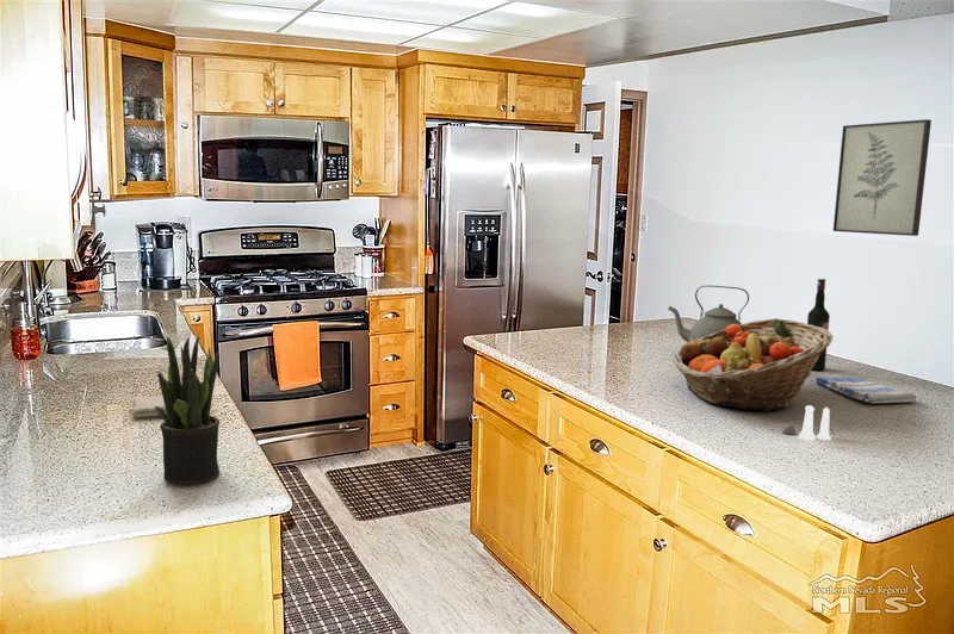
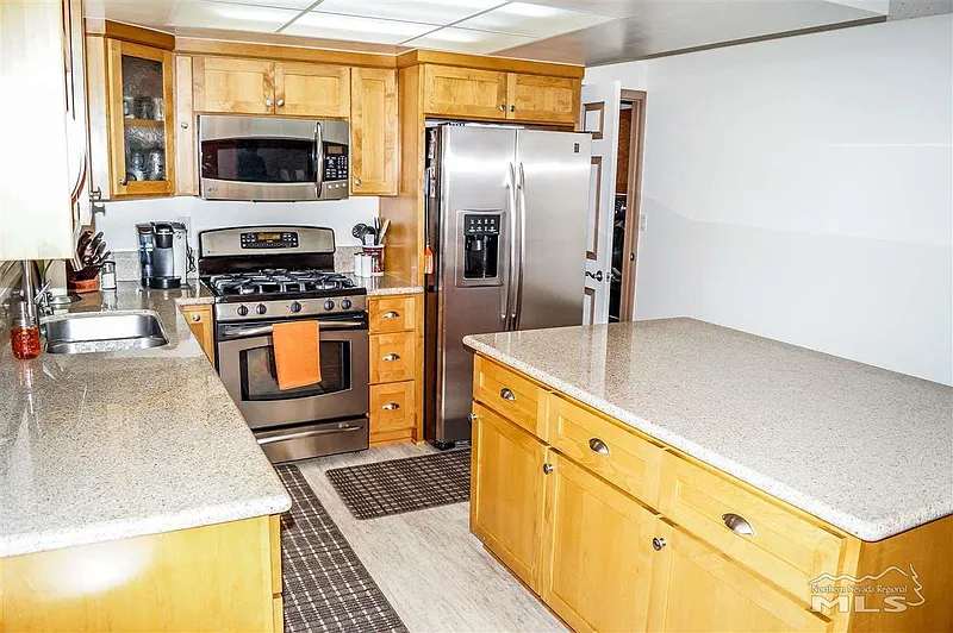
- wine bottle [806,278,831,372]
- salt and pepper shaker set [781,404,832,441]
- potted plant [155,335,221,487]
- washcloth [131,394,167,418]
- fruit basket [671,317,835,412]
- wall art [832,118,933,237]
- dish towel [816,377,918,404]
- kettle [667,285,750,343]
